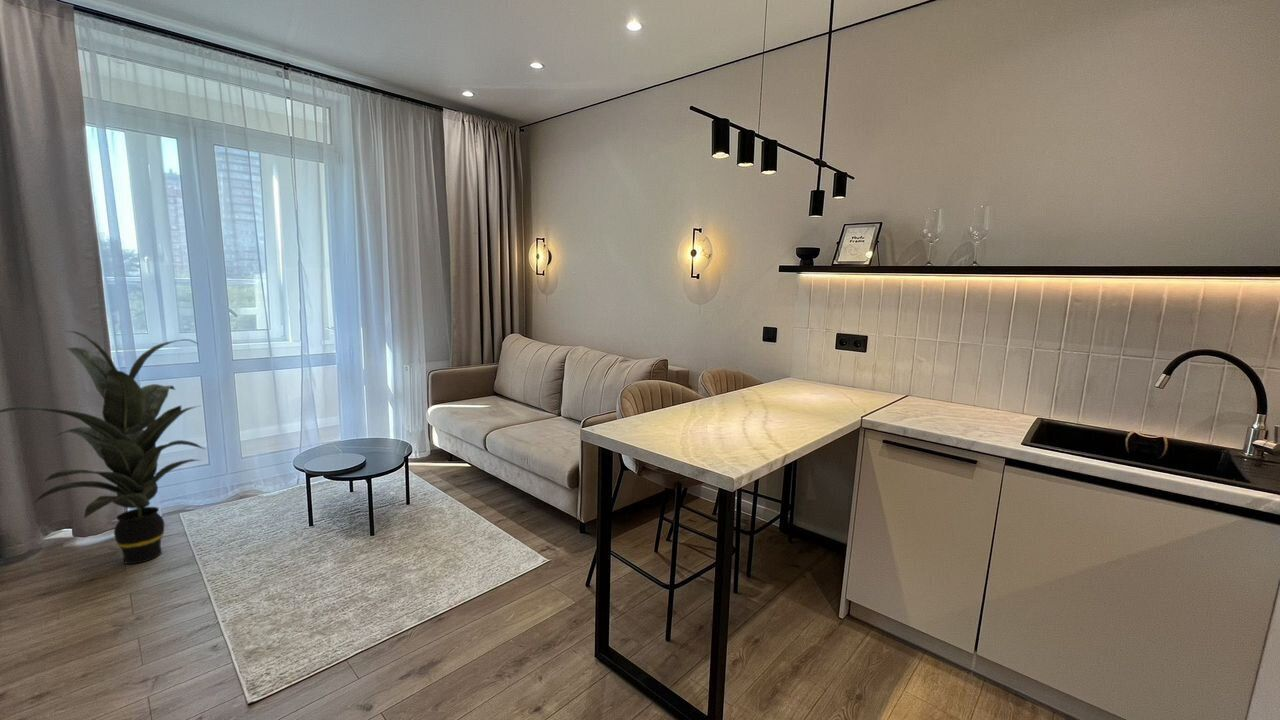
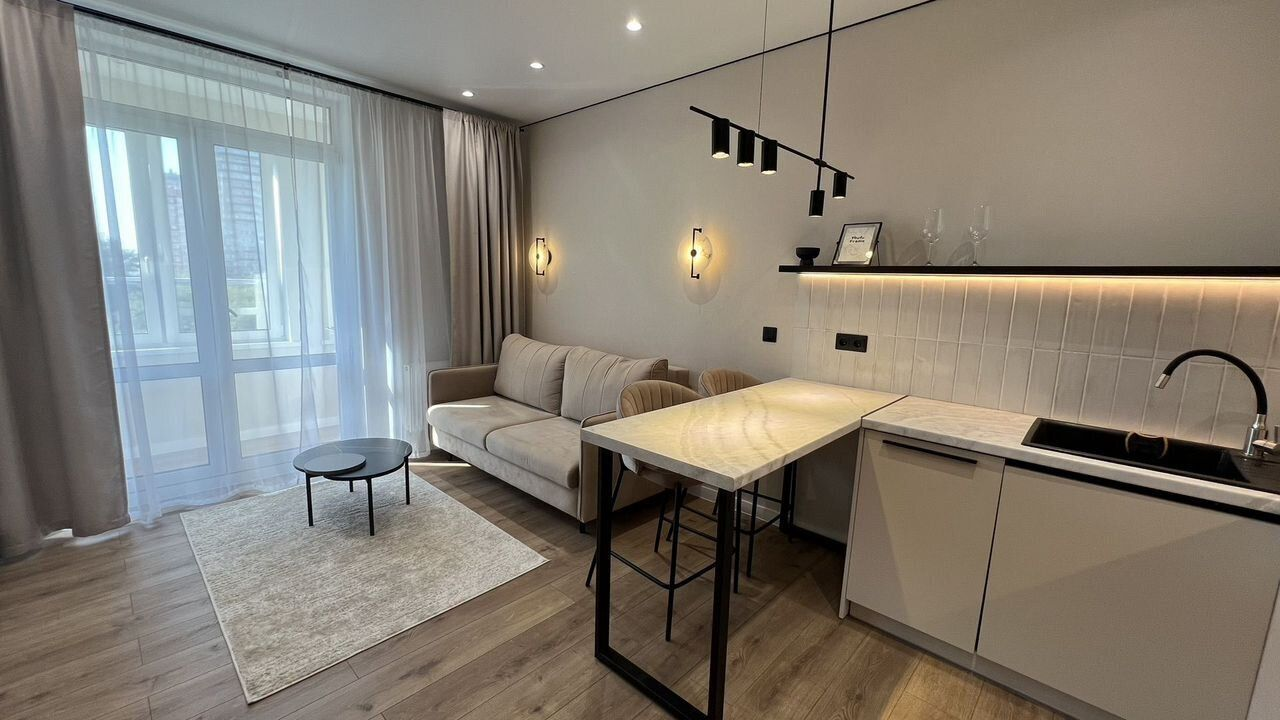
- indoor plant [0,330,206,565]
